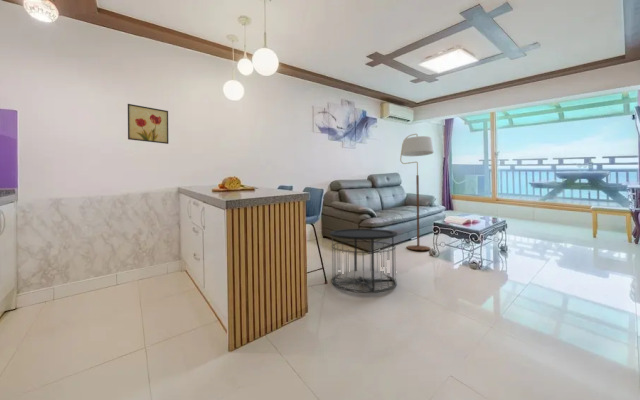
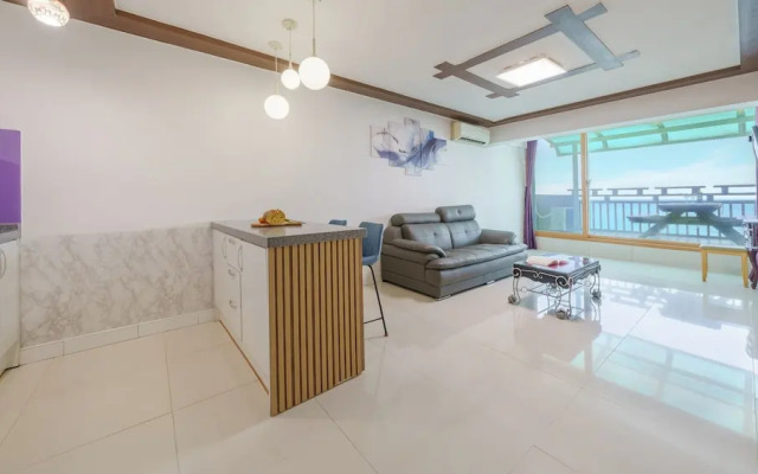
- wall art [127,103,169,145]
- floor lamp [399,133,435,251]
- side table [329,228,399,294]
